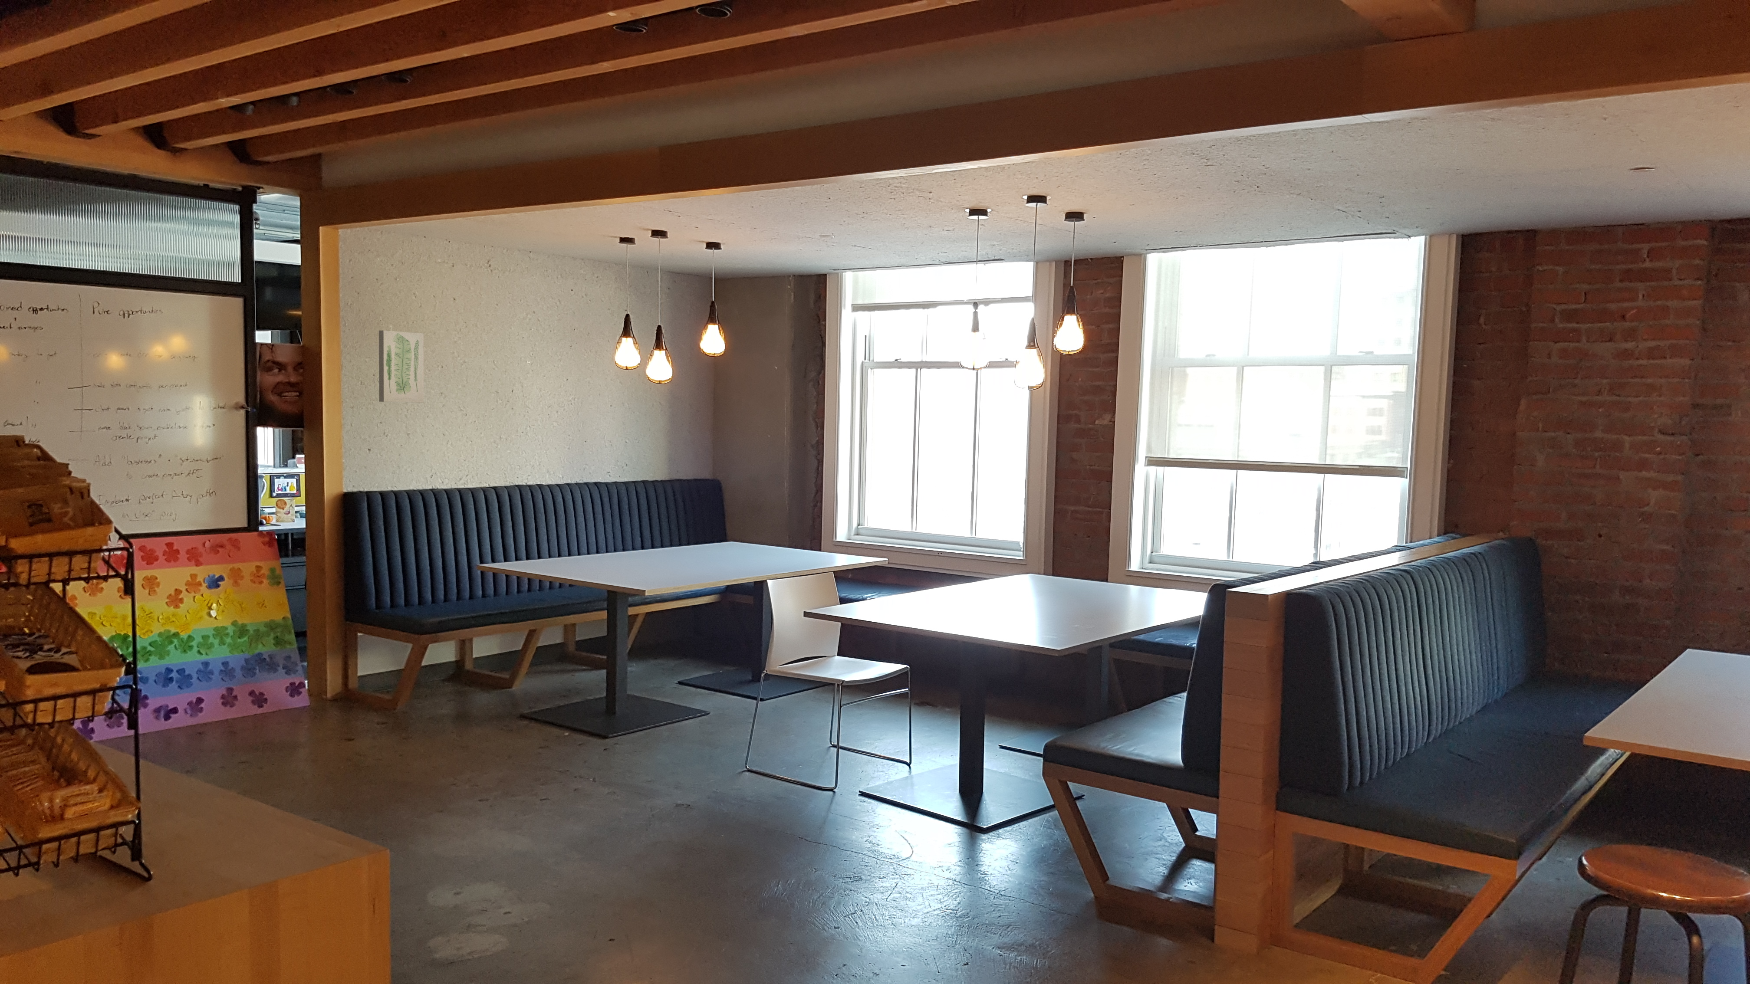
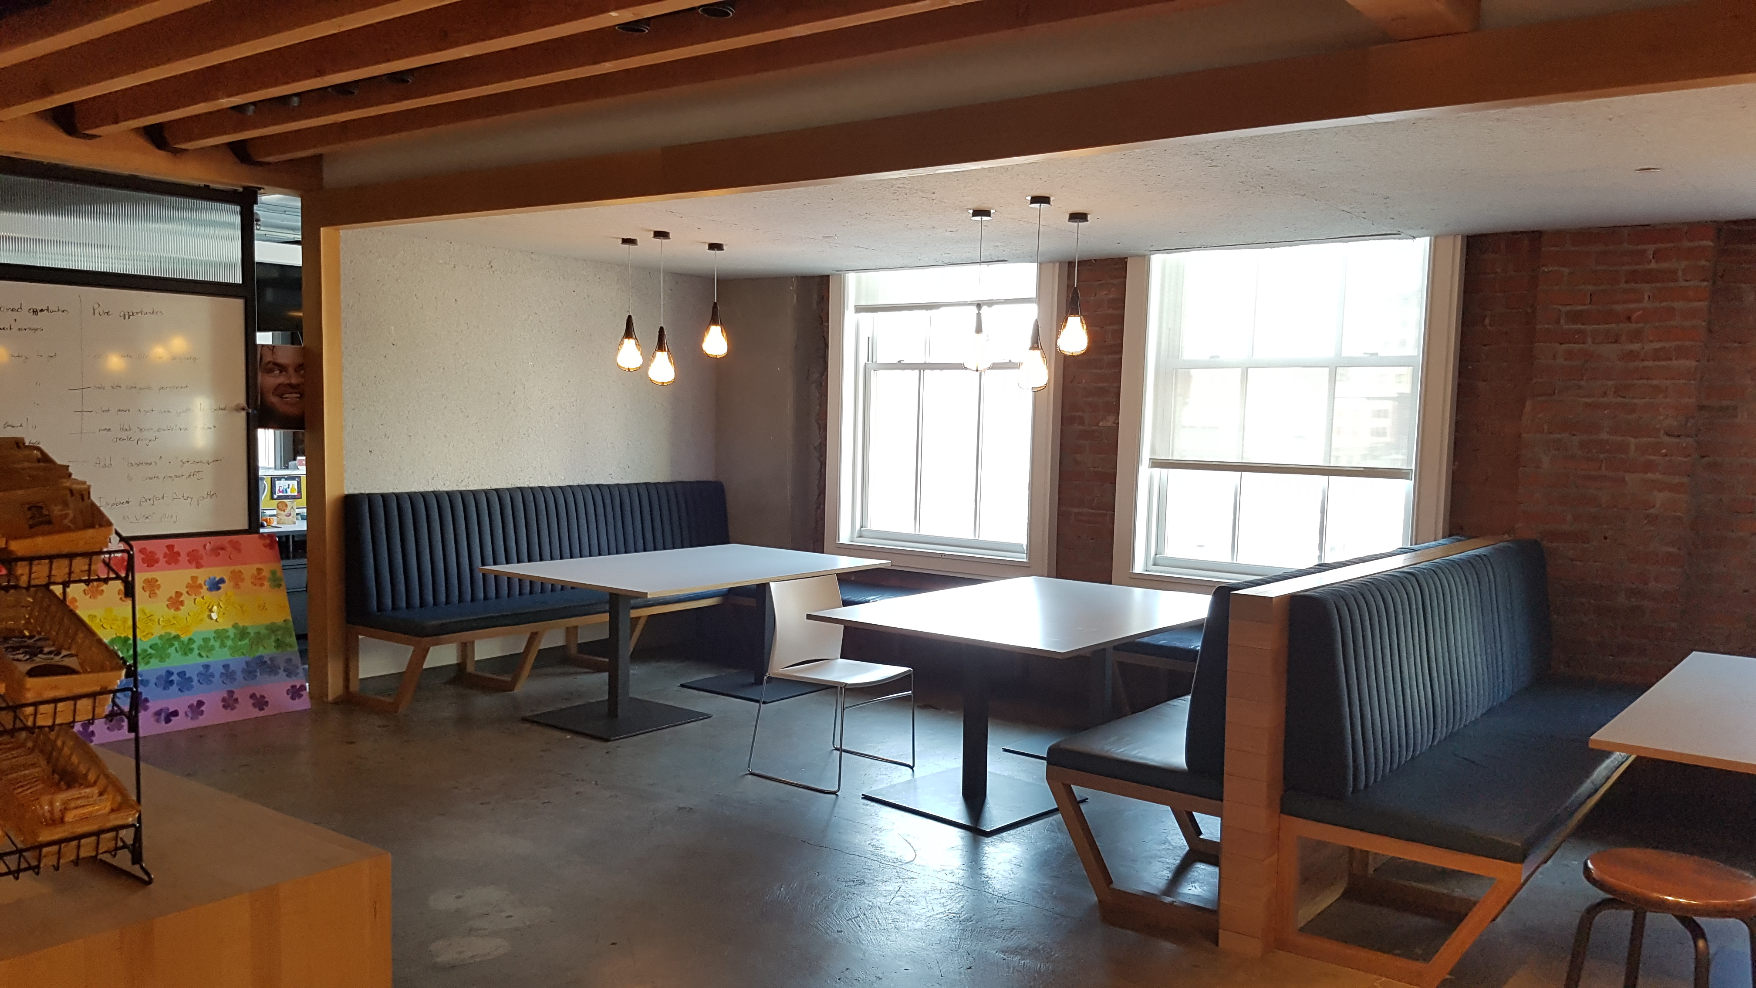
- wall art [379,330,424,402]
